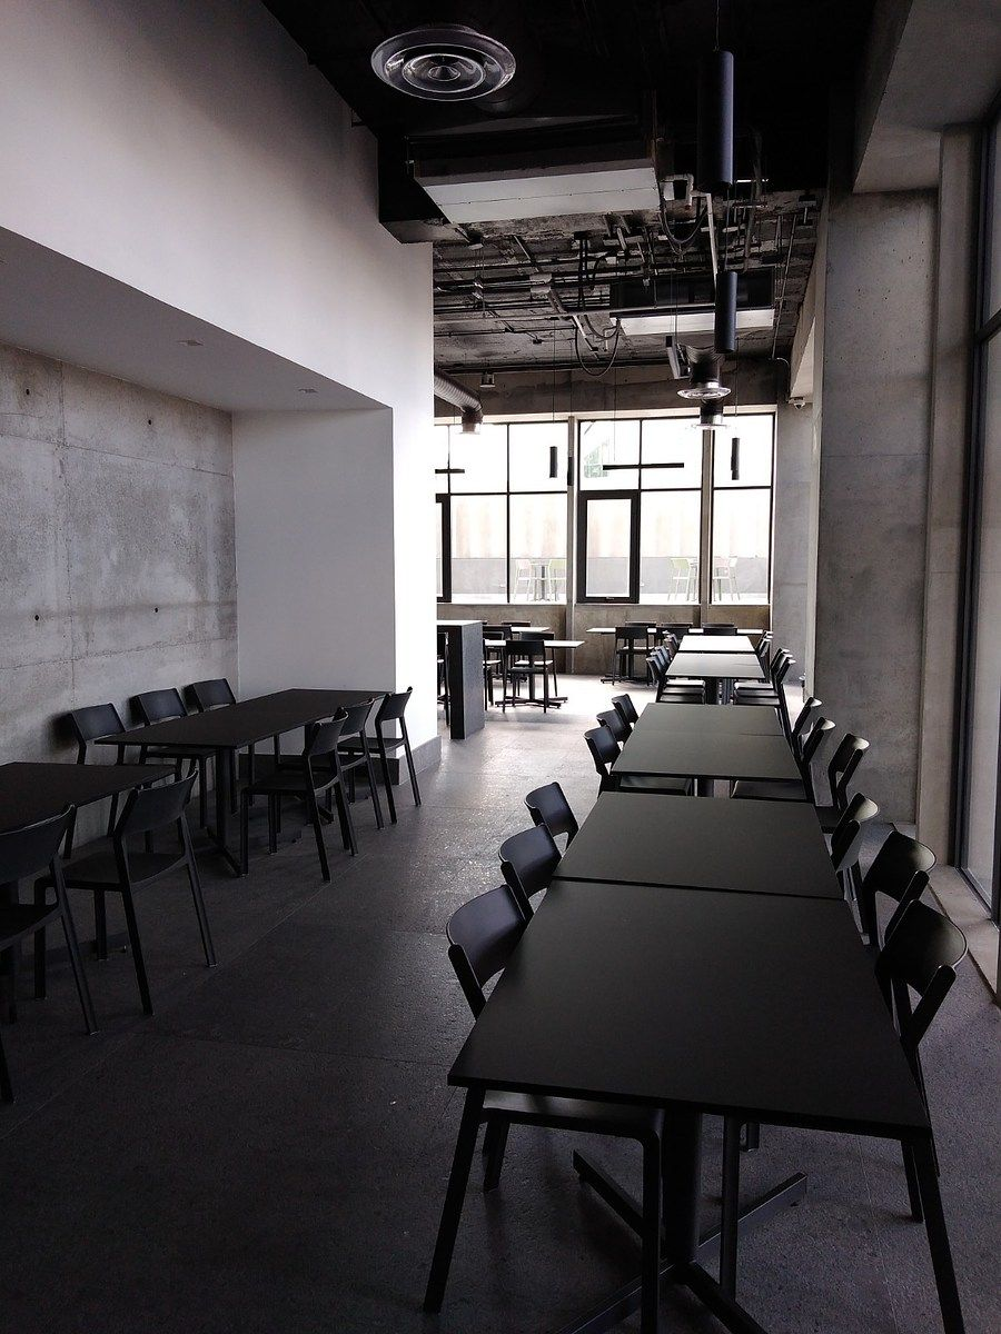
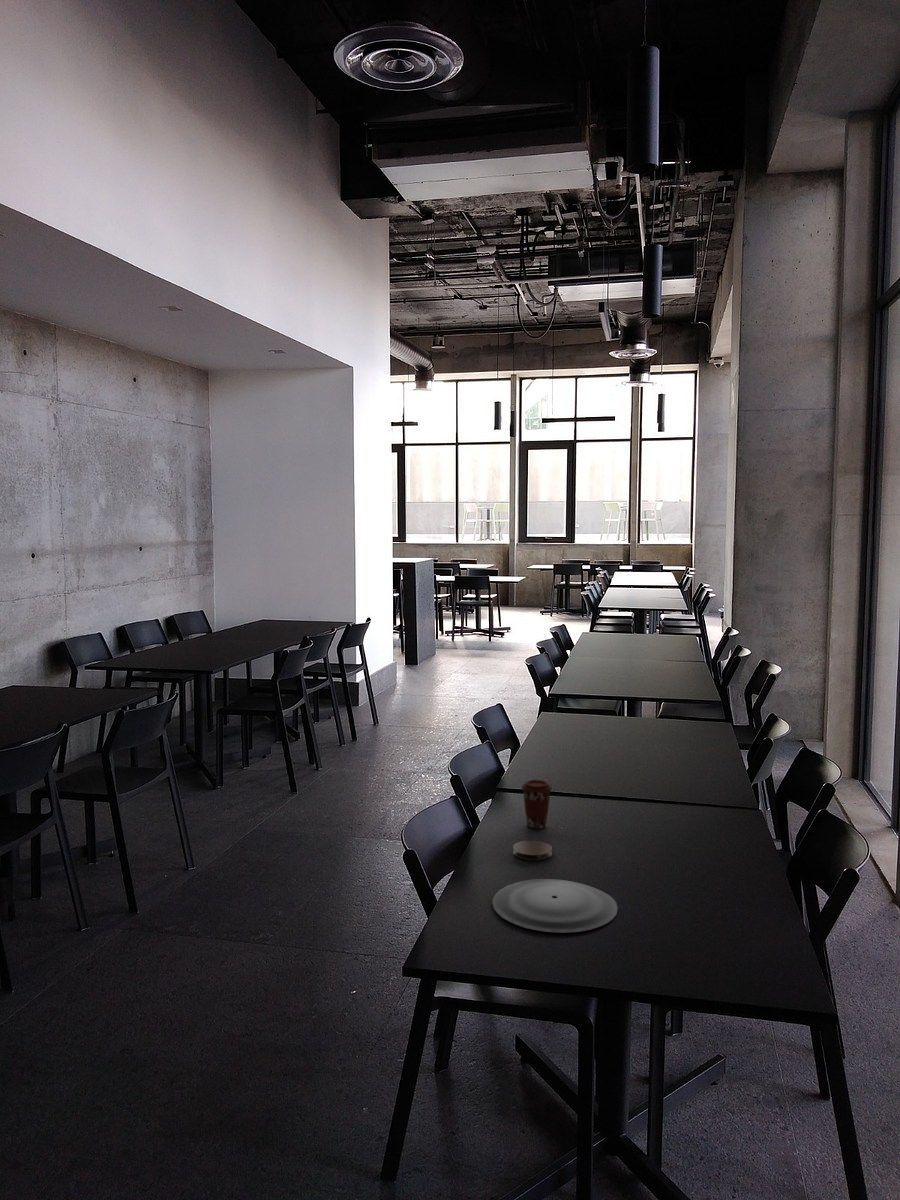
+ plate [491,878,619,934]
+ coaster [512,840,553,861]
+ coffee cup [521,779,553,830]
